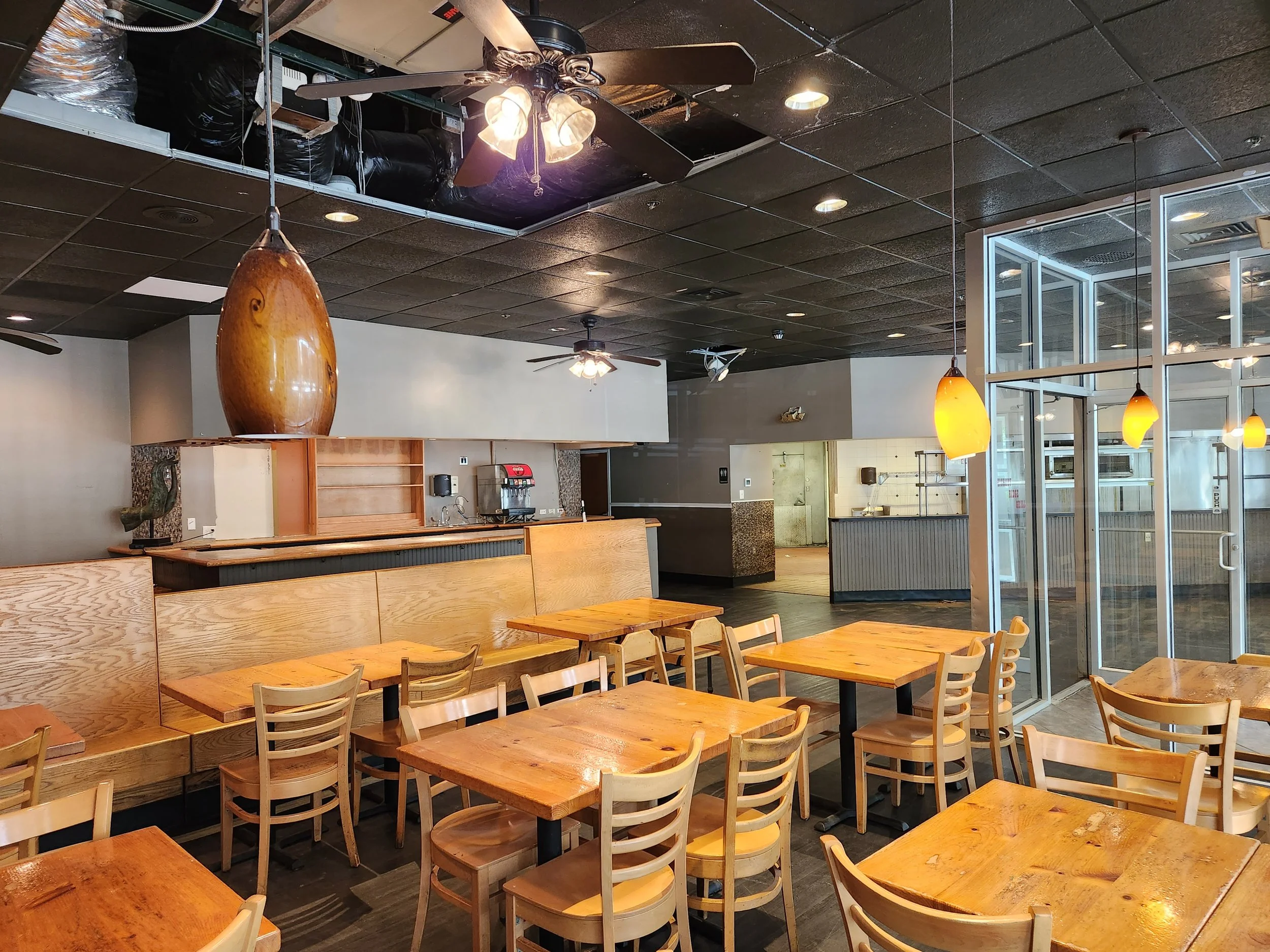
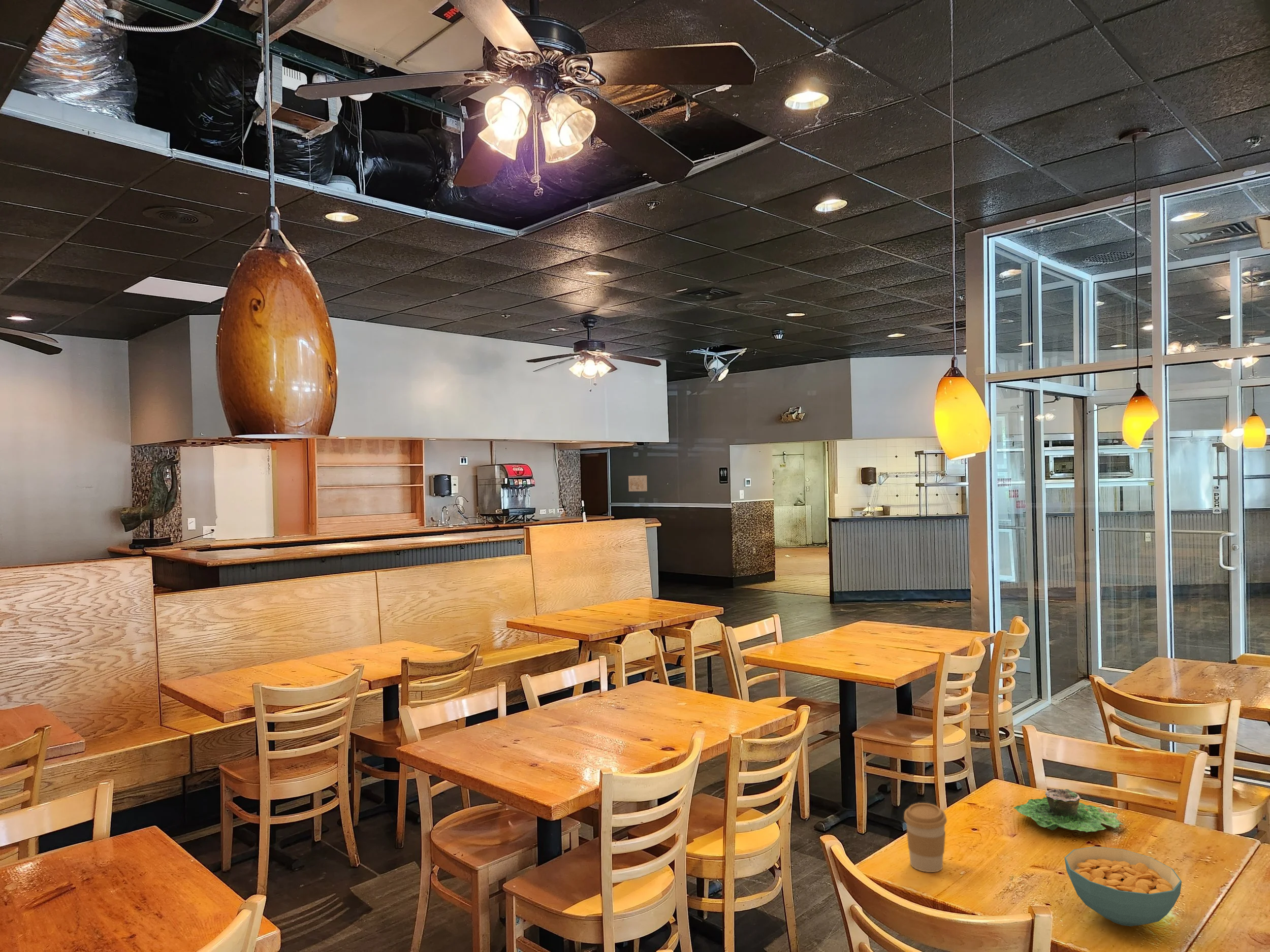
+ cereal bowl [1064,846,1182,927]
+ succulent planter [1013,789,1124,833]
+ wall art [628,475,648,492]
+ coffee cup [903,802,947,873]
